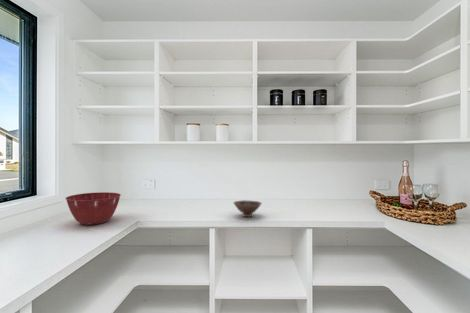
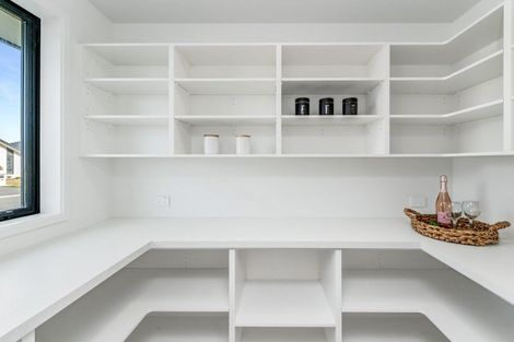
- mixing bowl [65,191,122,226]
- bowl [233,199,263,218]
